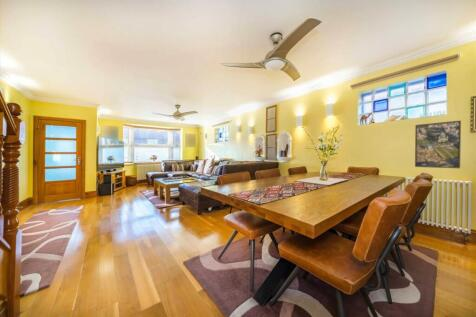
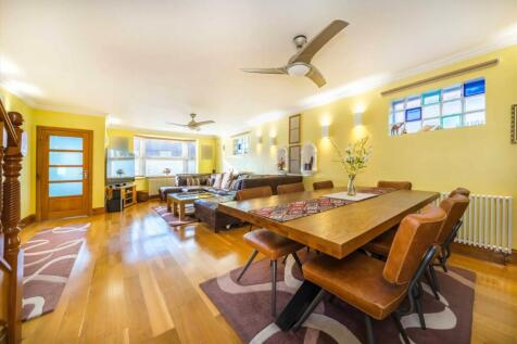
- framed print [414,119,462,169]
